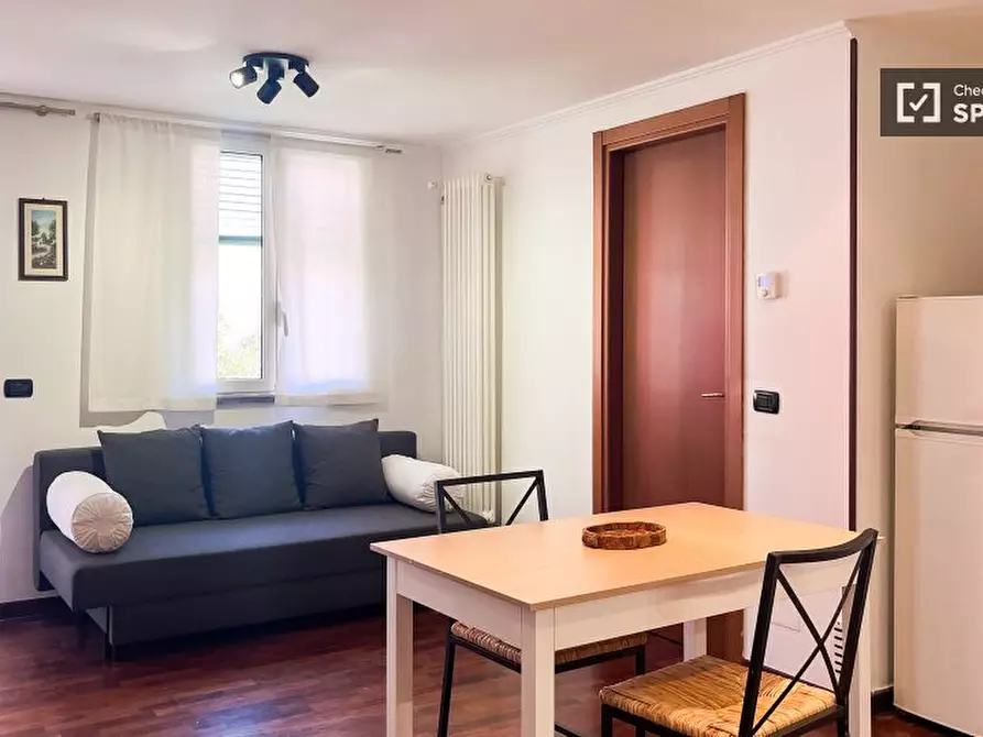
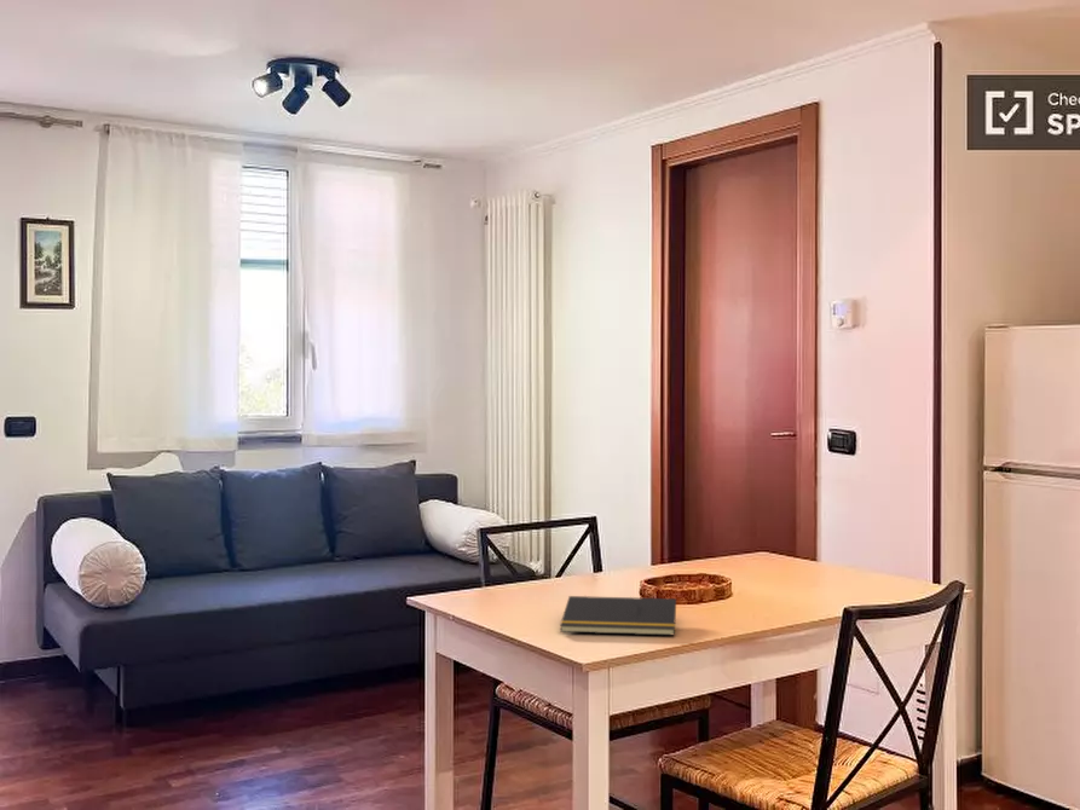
+ notepad [559,595,677,637]
